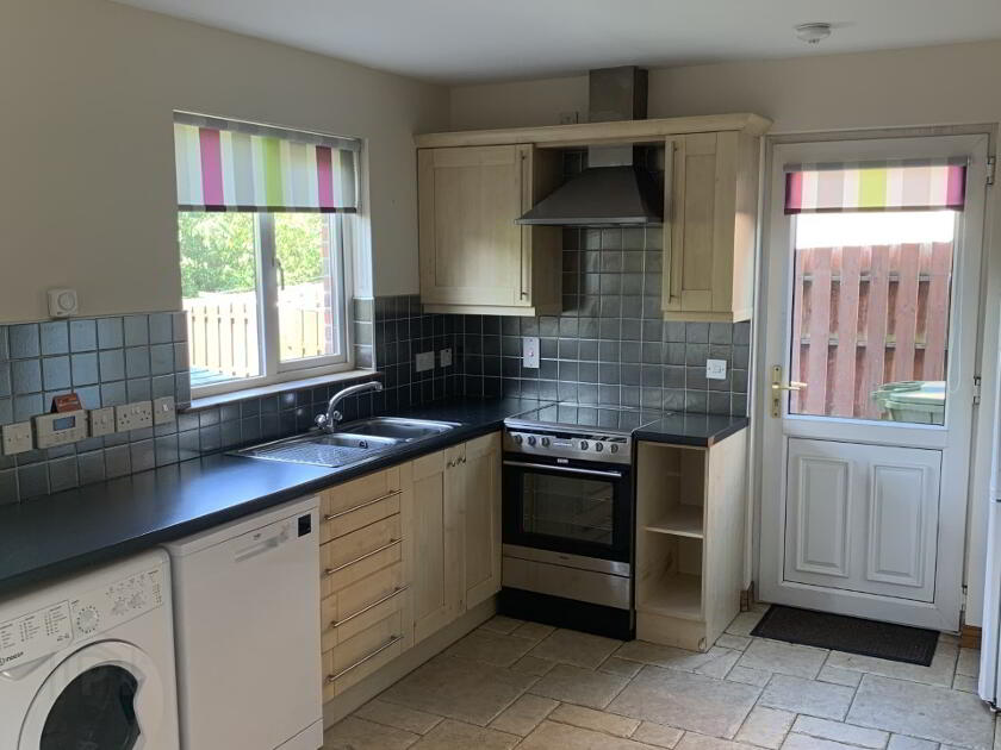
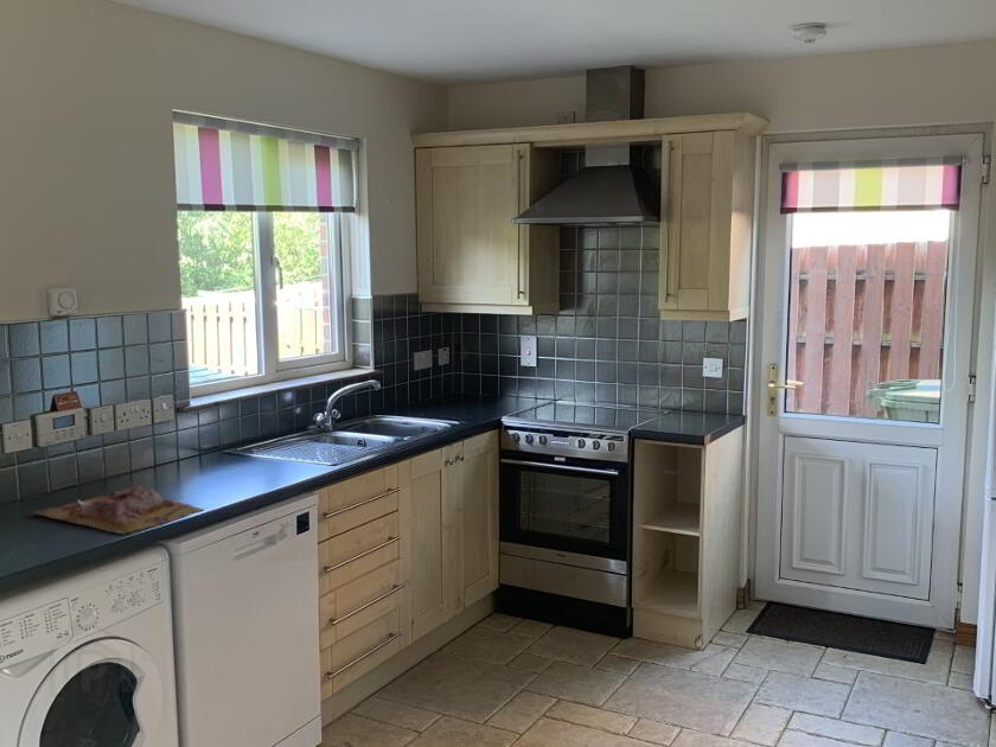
+ cutting board [32,485,204,536]
